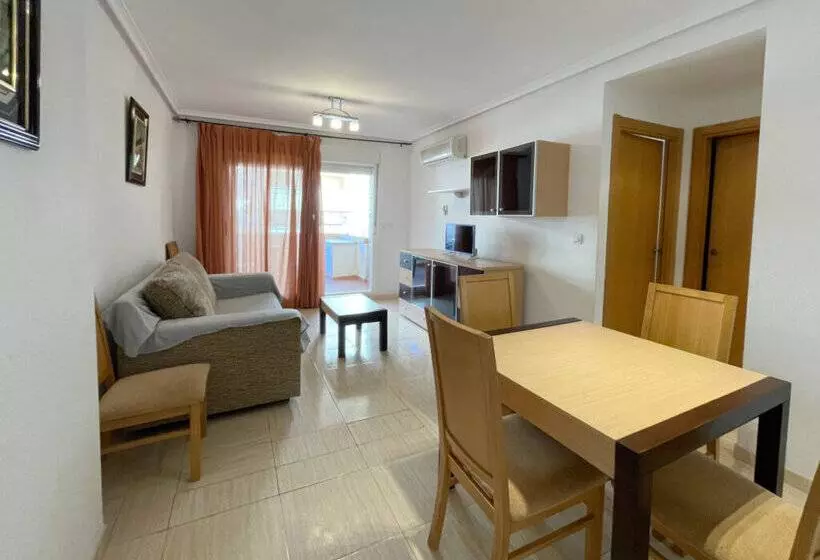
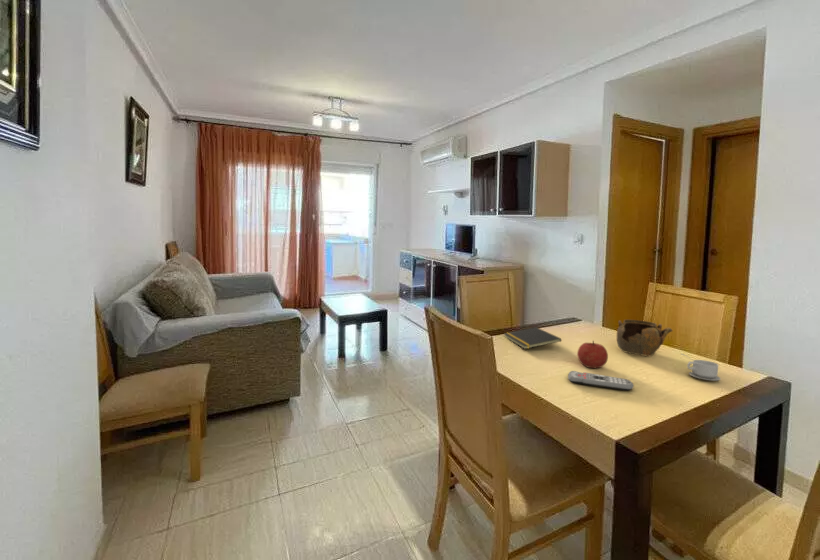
+ teapot [616,319,674,357]
+ teacup [680,353,722,381]
+ notepad [503,326,562,350]
+ remote control [567,370,635,391]
+ fruit [576,339,609,369]
